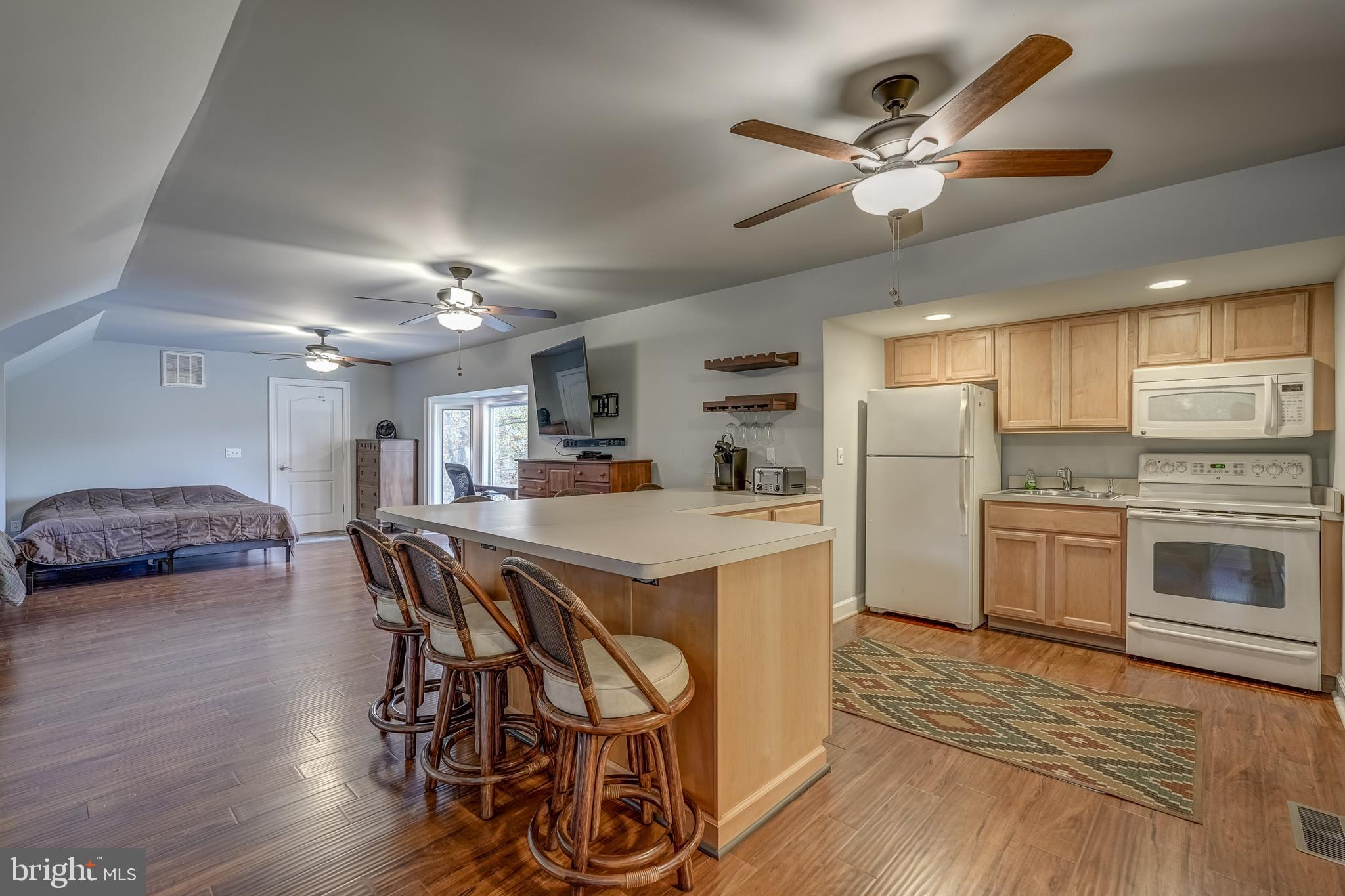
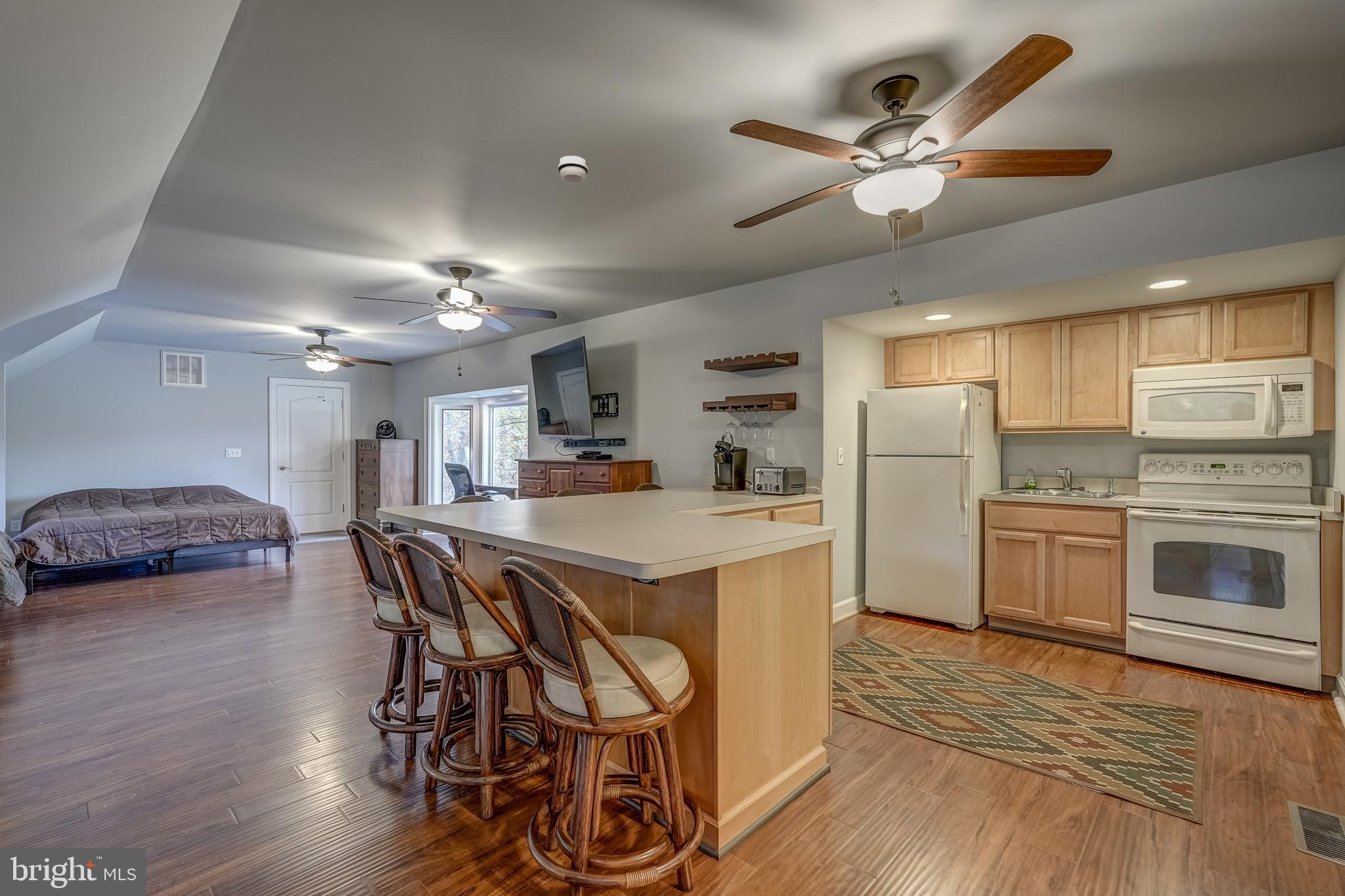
+ smoke detector [558,155,588,184]
